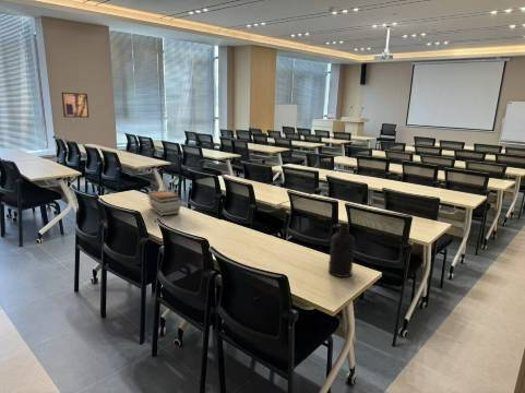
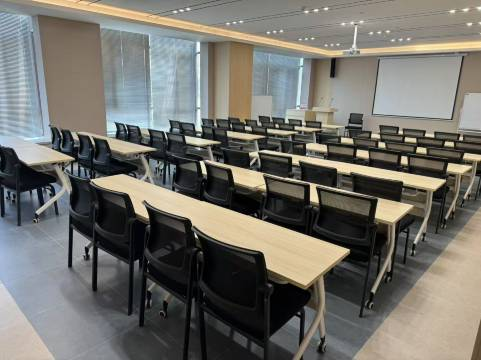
- wall art [61,92,90,119]
- bottle [327,222,356,278]
- book stack [145,189,182,217]
